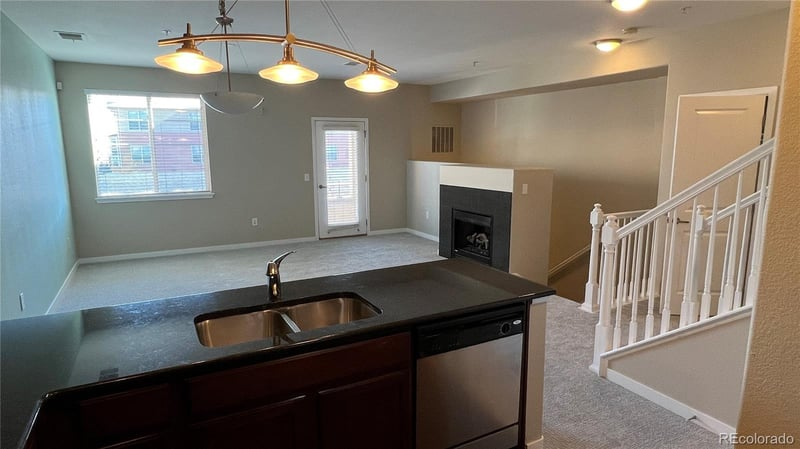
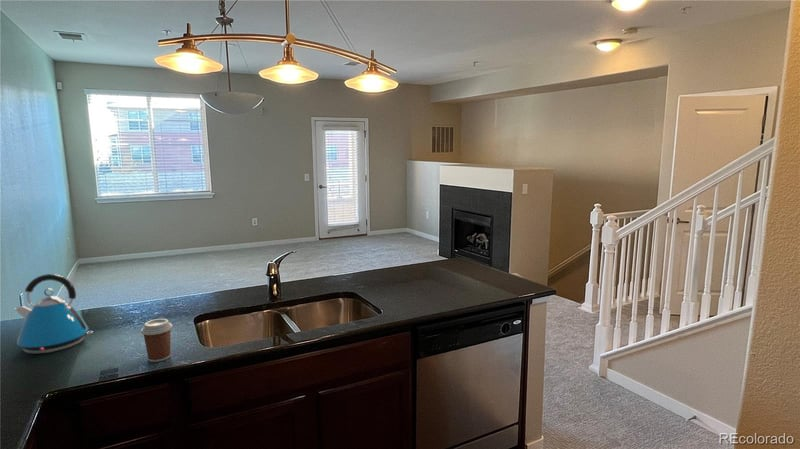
+ kettle [13,273,94,355]
+ coffee cup [140,318,174,363]
